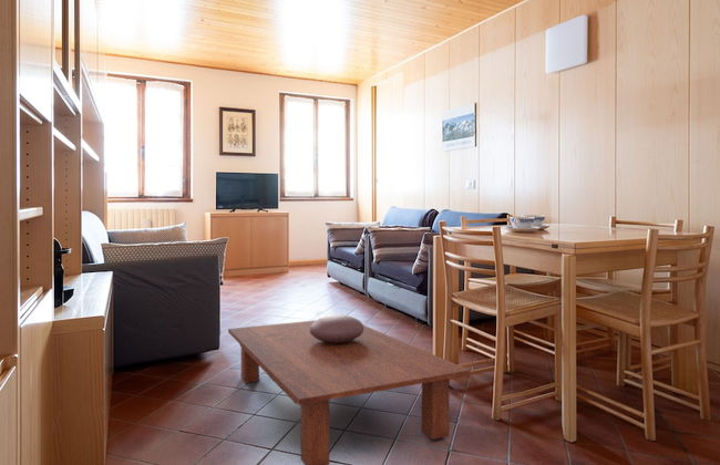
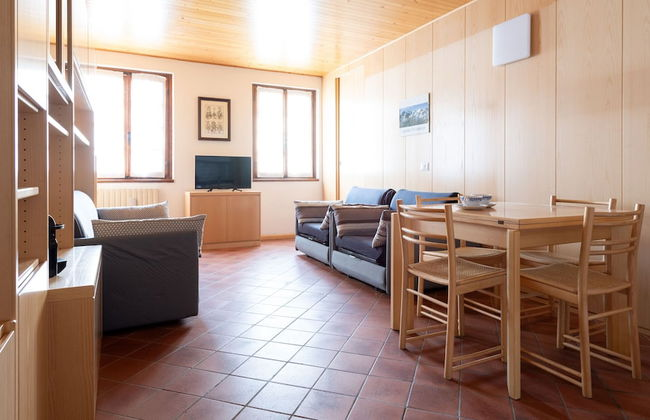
- decorative bowl [310,313,364,343]
- coffee table [227,319,471,465]
